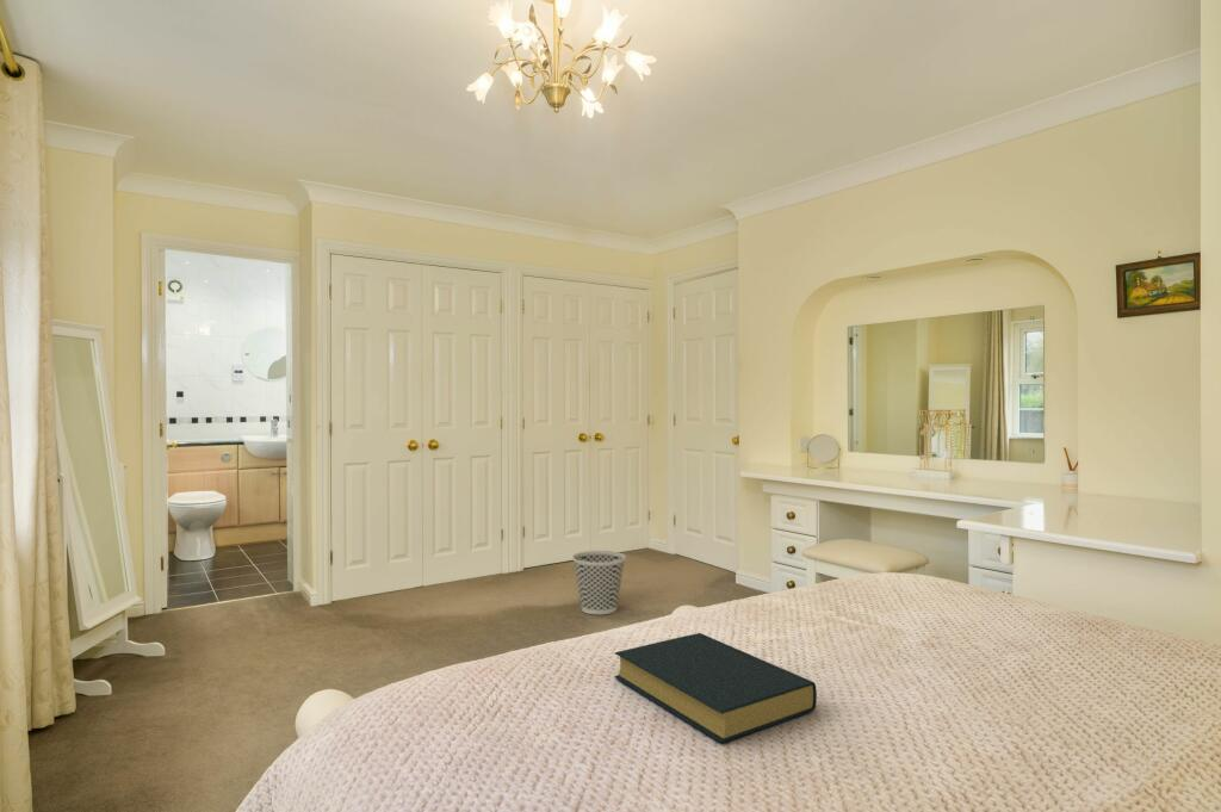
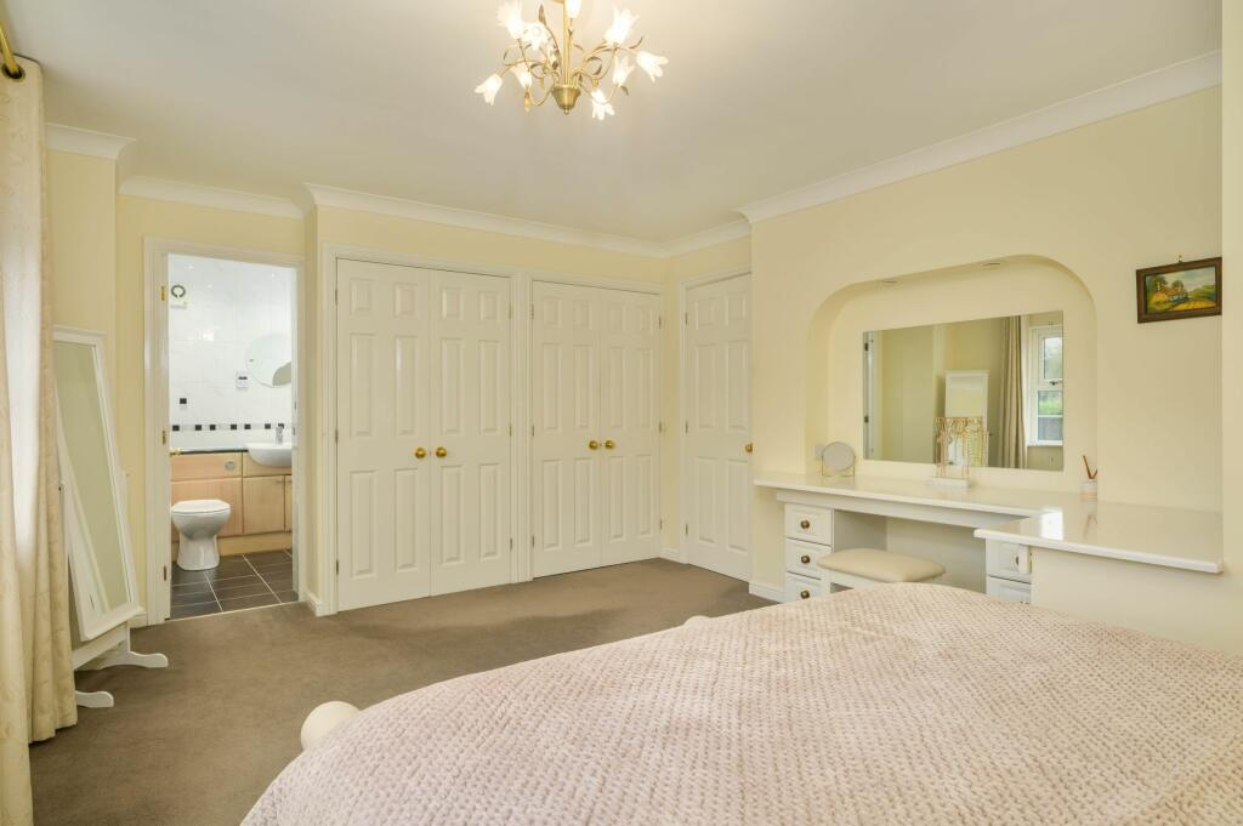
- hardback book [614,632,818,744]
- wastebasket [571,550,627,615]
